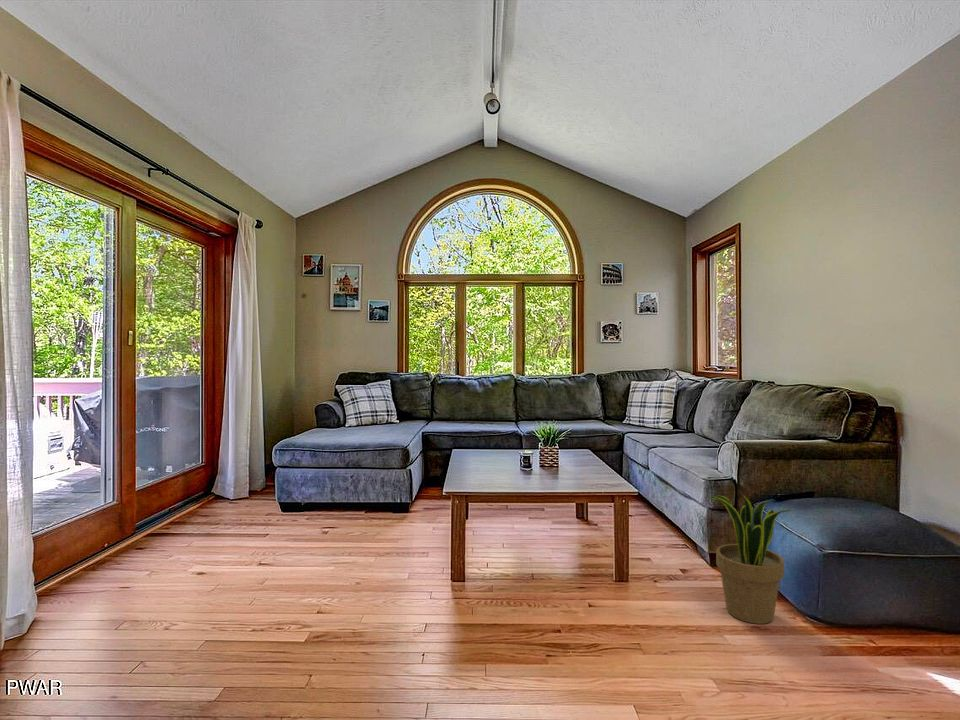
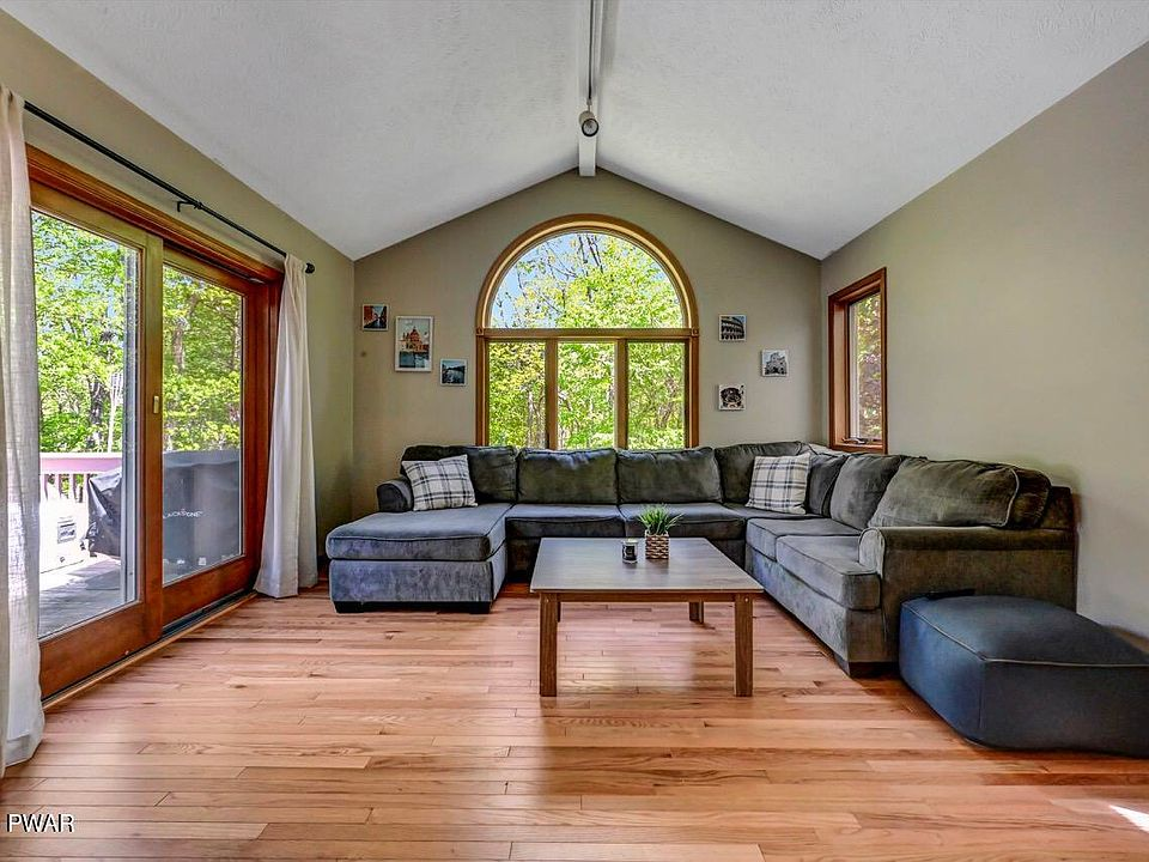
- potted plant [708,491,792,625]
